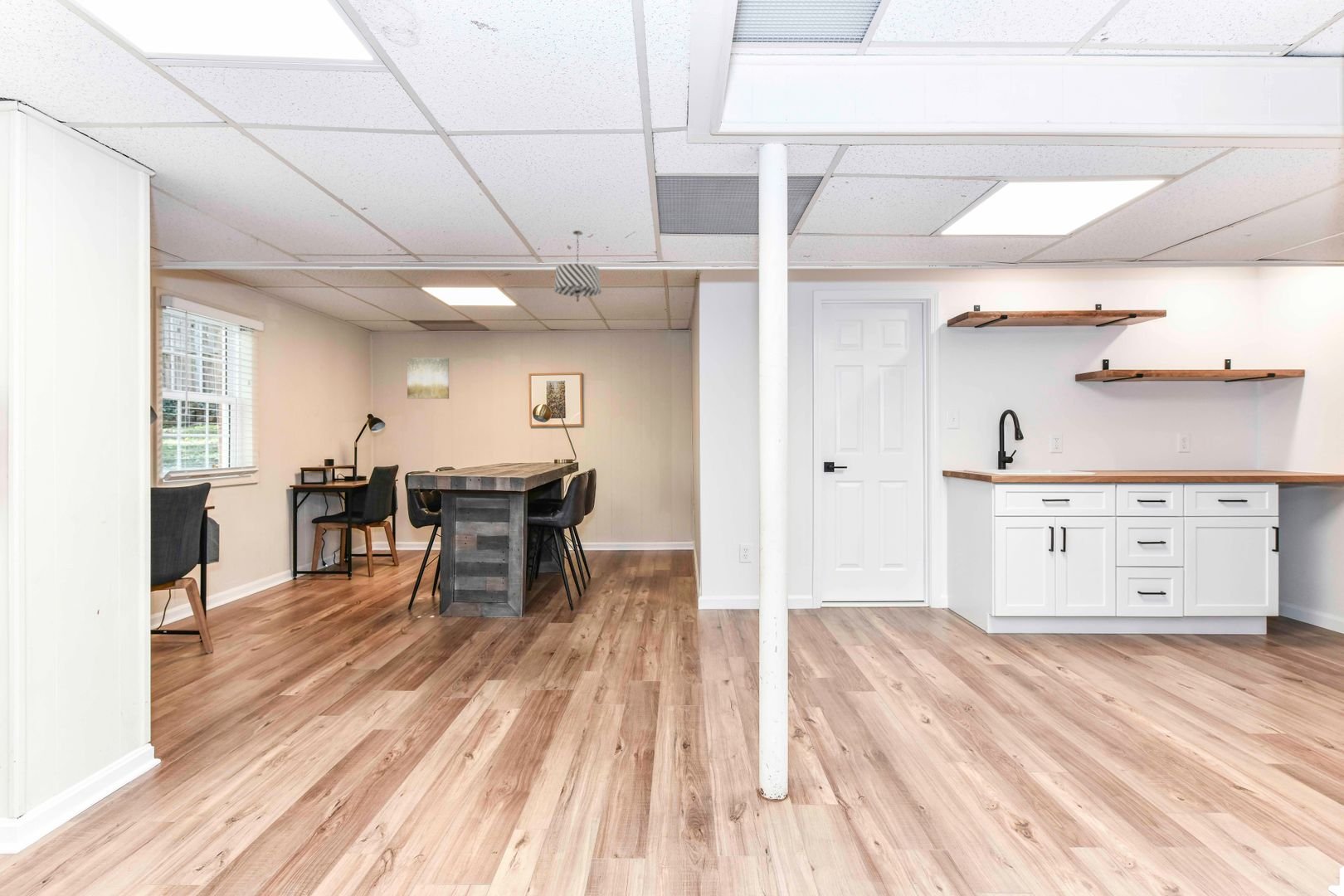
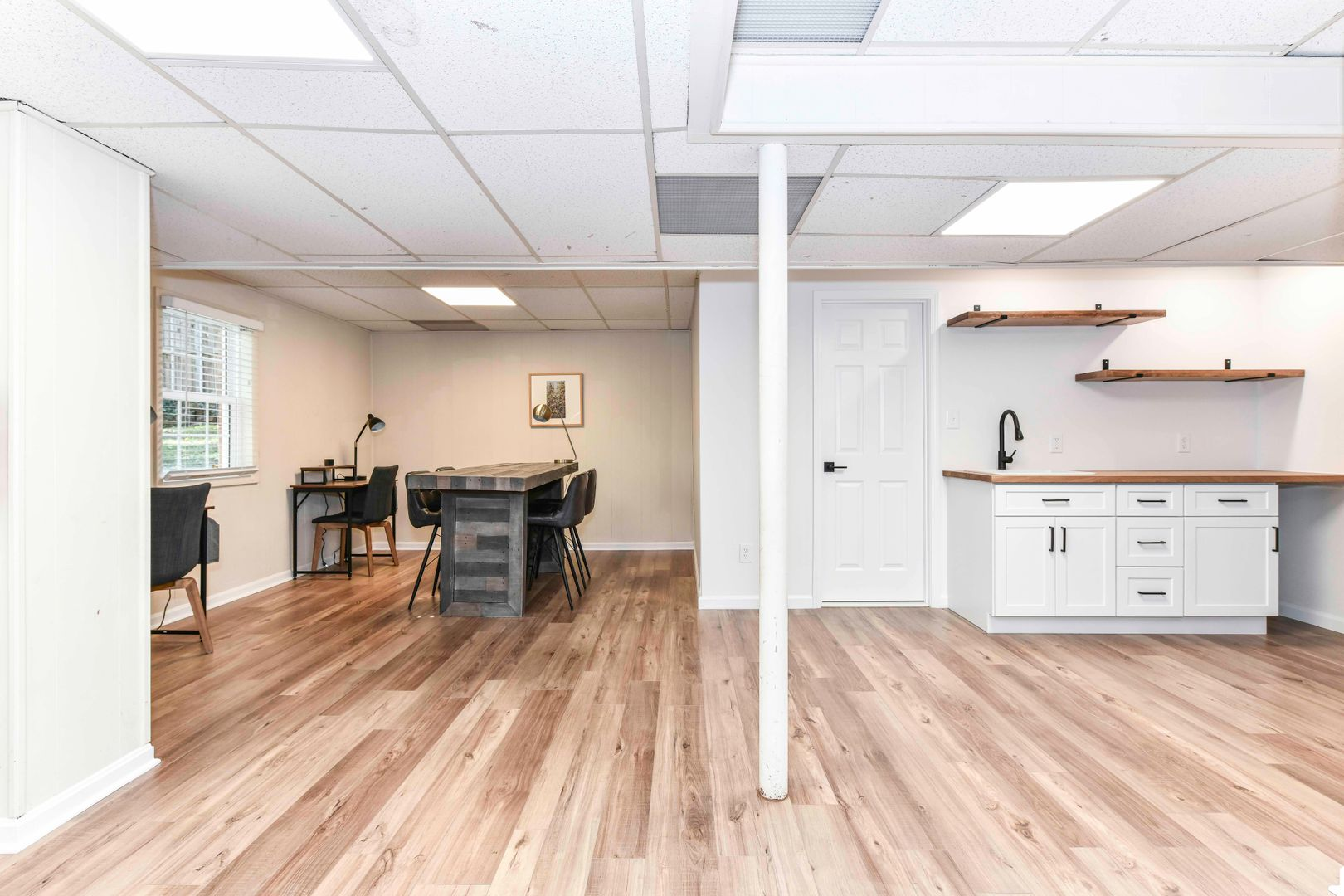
- pendant light [553,230,602,303]
- wall art [407,357,450,400]
